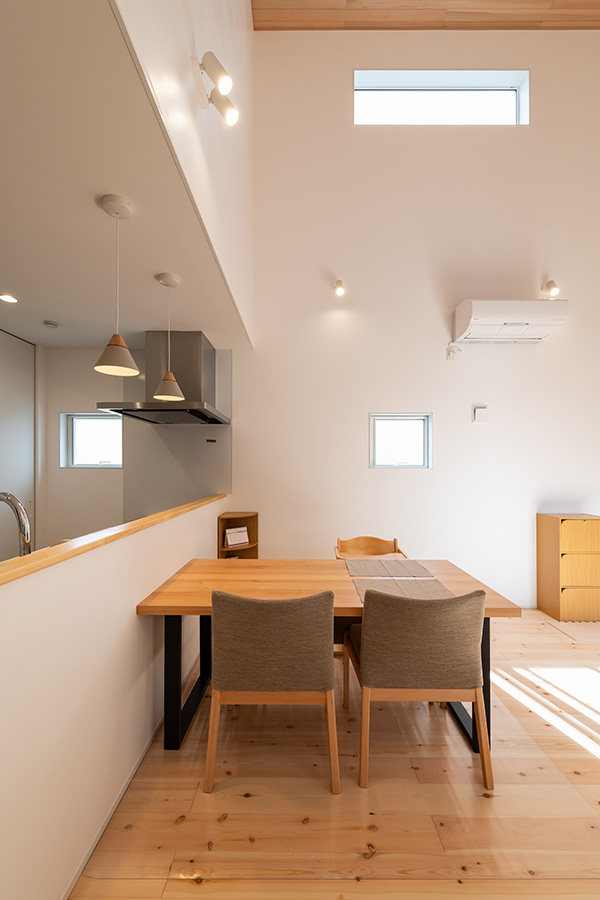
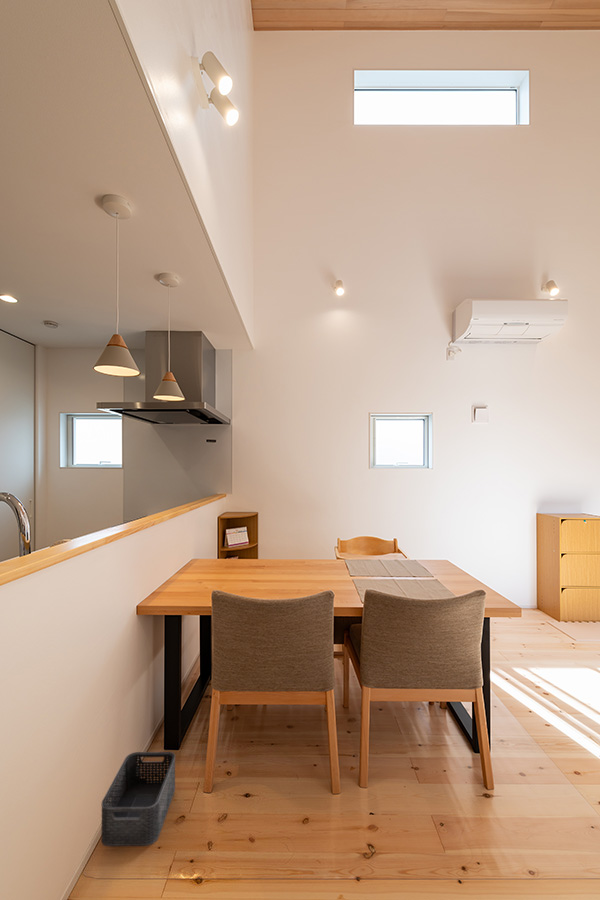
+ storage bin [100,751,176,847]
